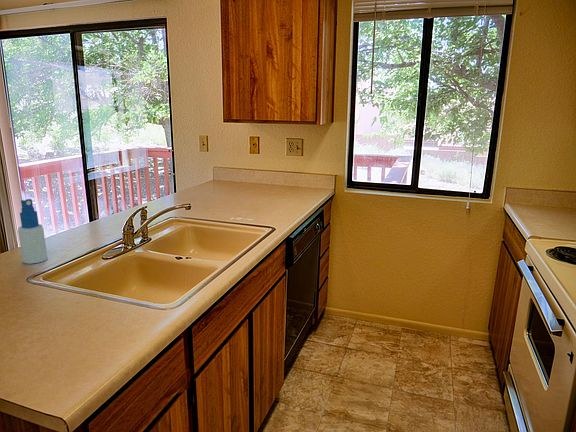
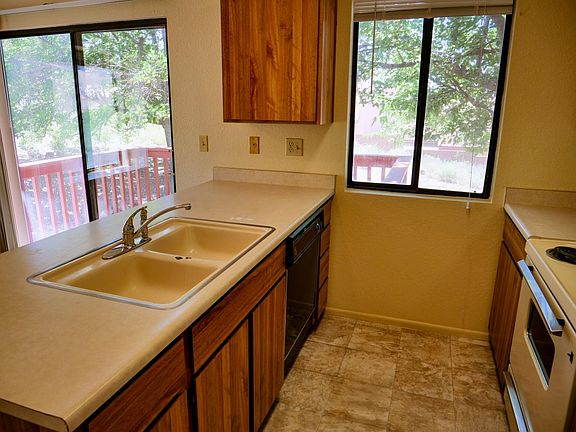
- spray bottle [17,198,49,265]
